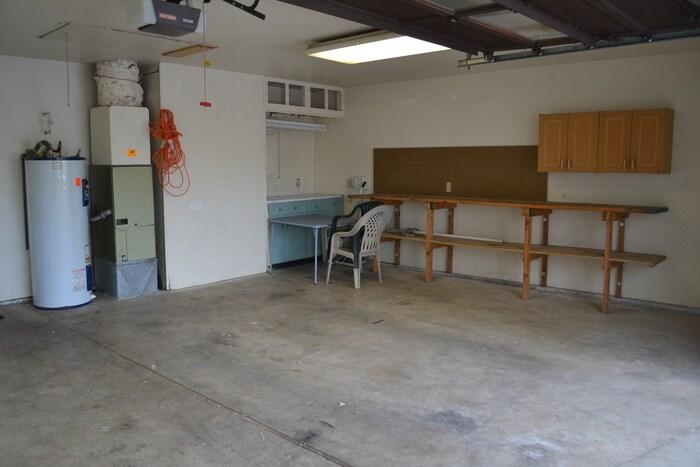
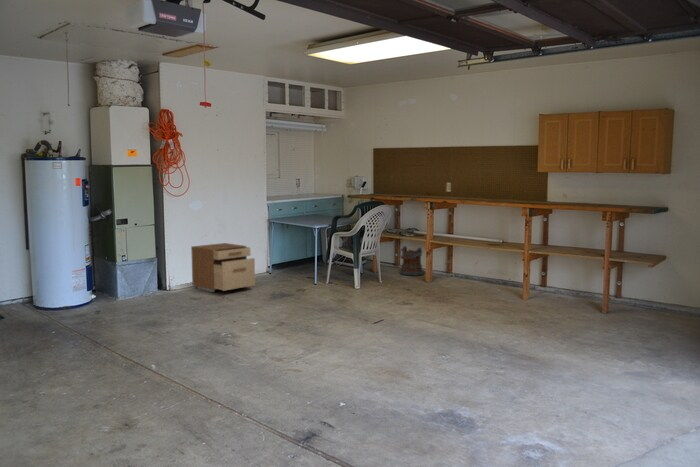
+ filing cabinet [190,242,256,293]
+ bucket [398,245,426,277]
